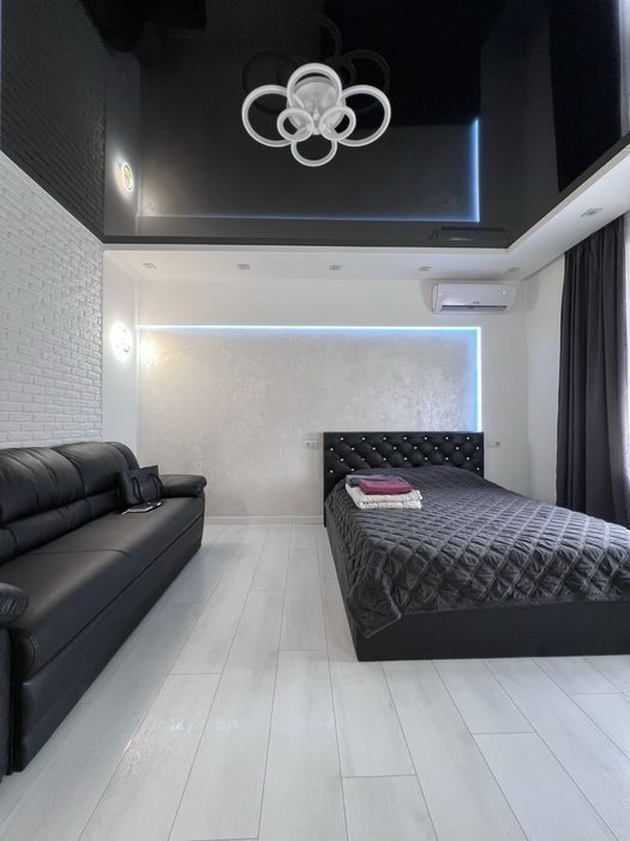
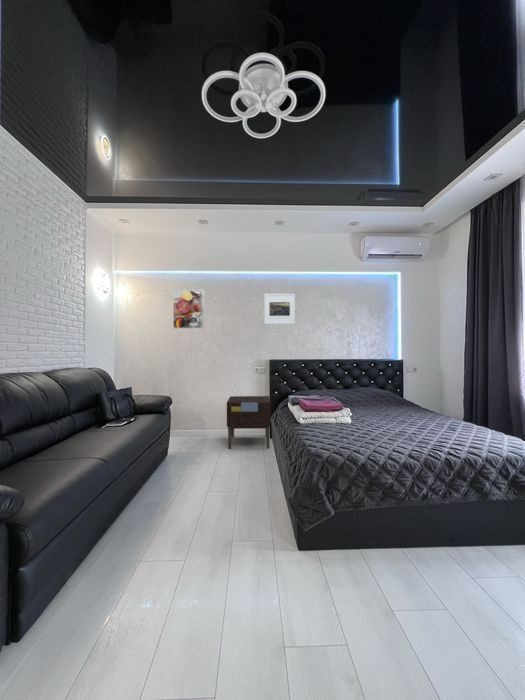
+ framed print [263,293,296,325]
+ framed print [172,289,206,329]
+ nightstand [226,395,272,449]
